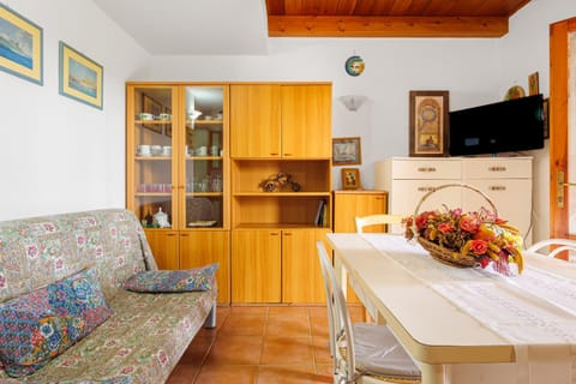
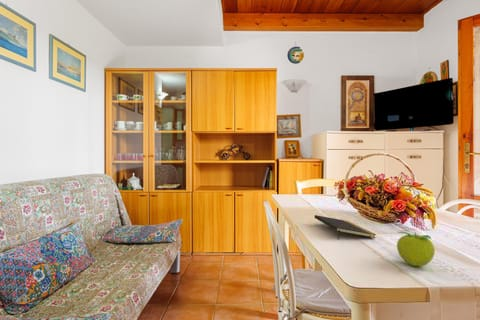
+ notepad [313,214,377,241]
+ fruit [396,231,436,268]
